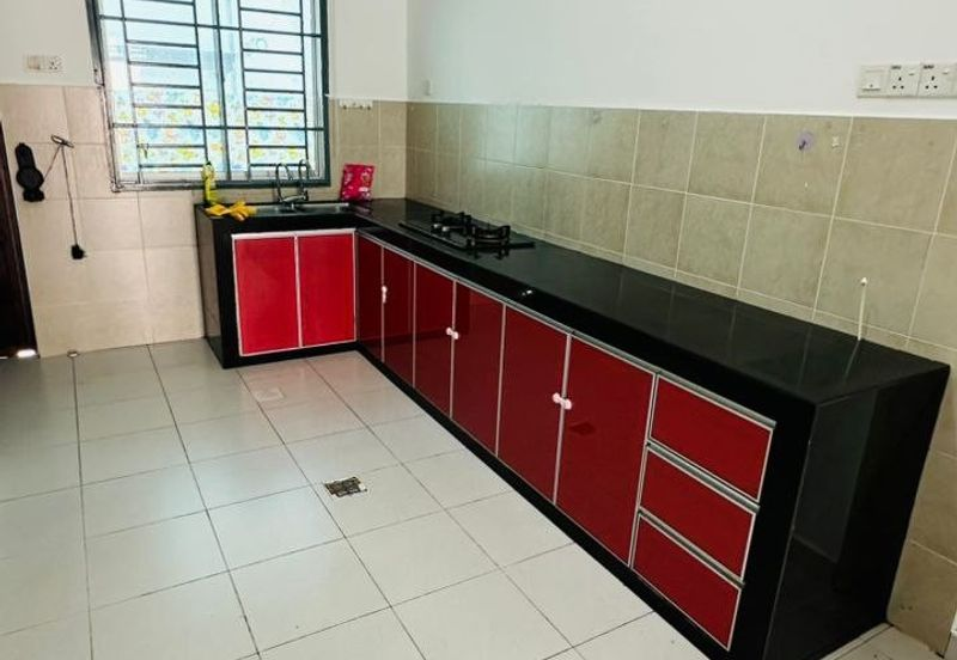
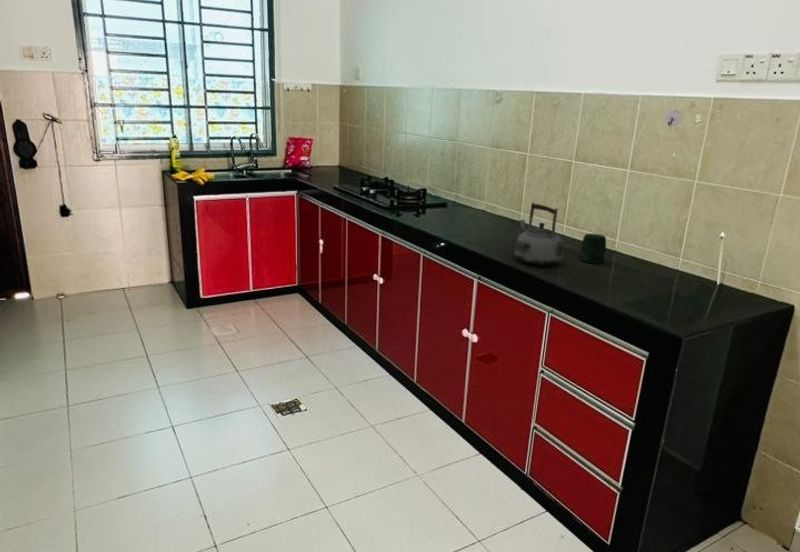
+ kettle [513,201,565,266]
+ jar [578,233,607,265]
